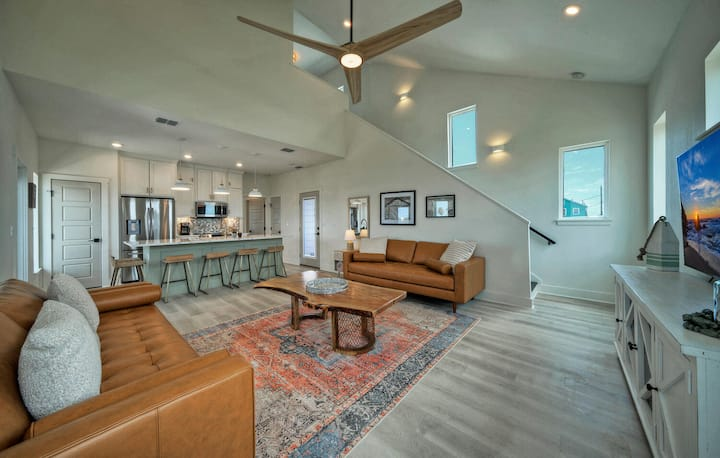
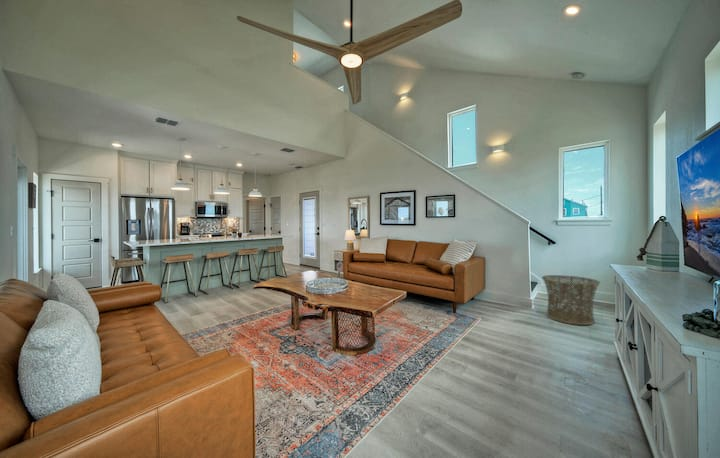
+ basket [541,274,601,326]
